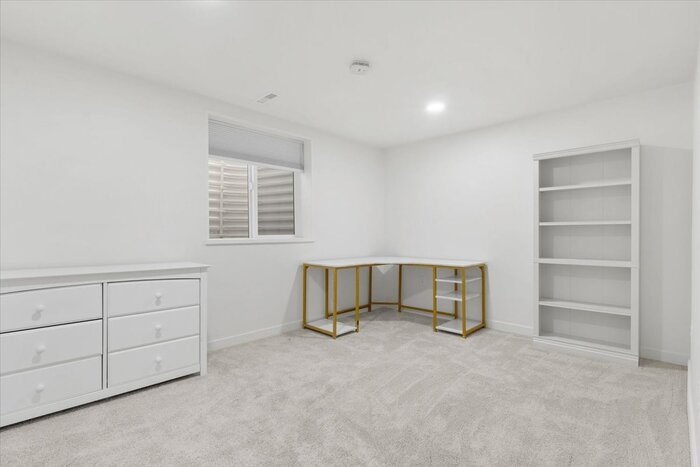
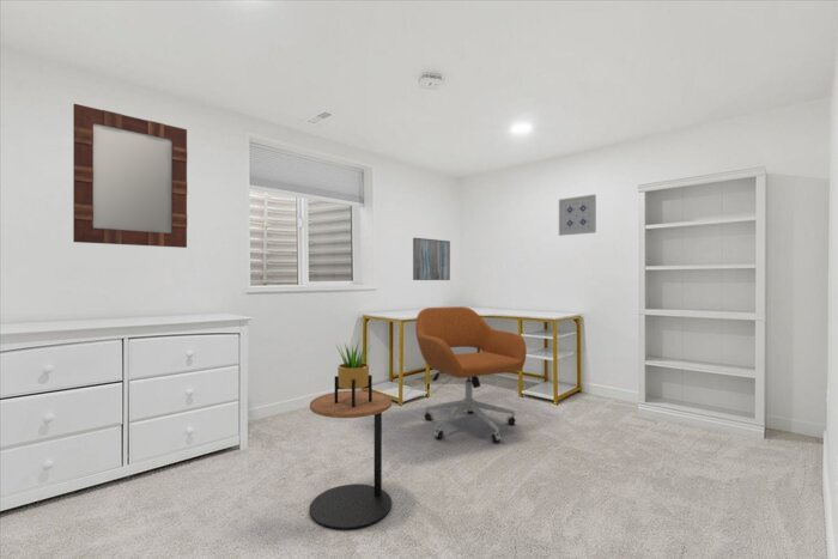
+ office chair [414,305,528,443]
+ side table [309,390,393,530]
+ potted plant [334,339,374,407]
+ wall art [558,194,597,237]
+ wall art [412,237,451,281]
+ home mirror [72,103,188,249]
